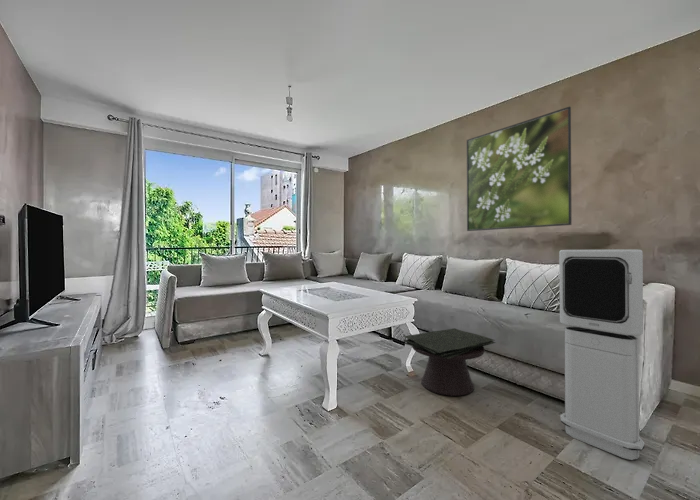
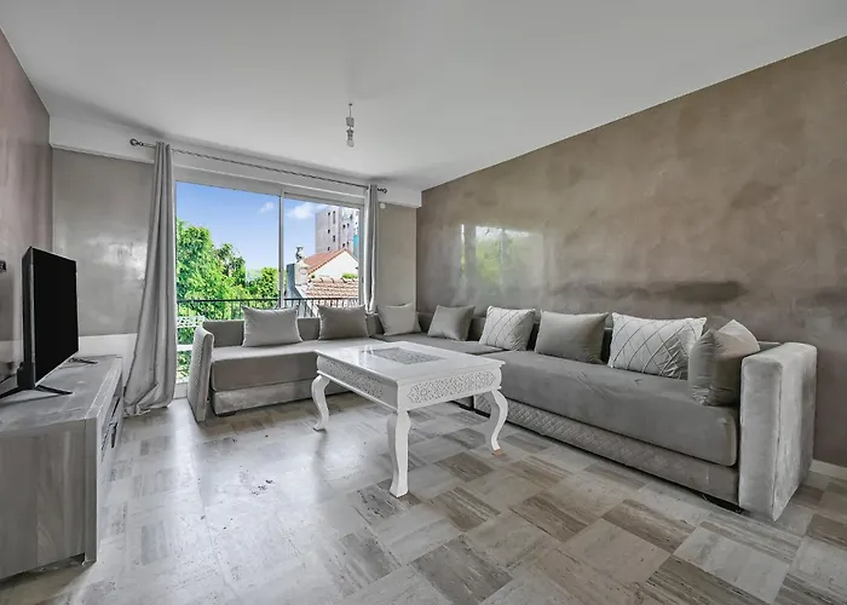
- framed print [466,105,573,232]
- air purifier [558,248,645,461]
- side table [402,327,497,397]
